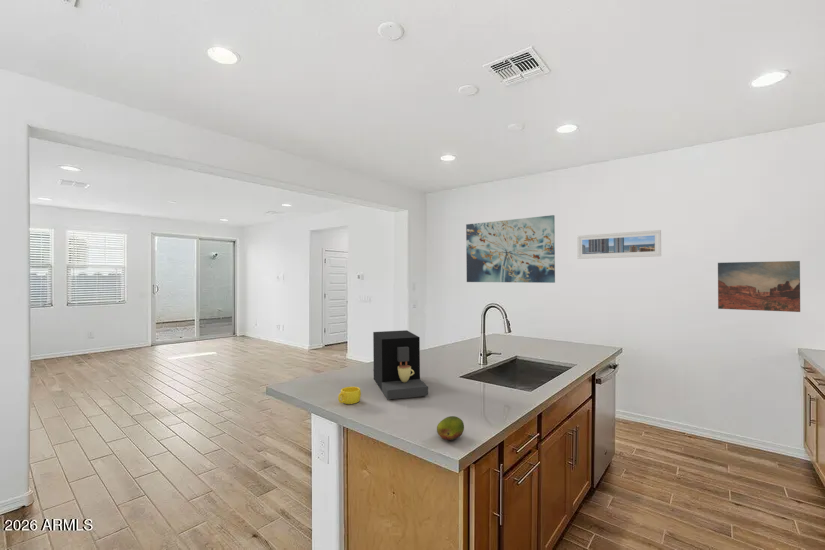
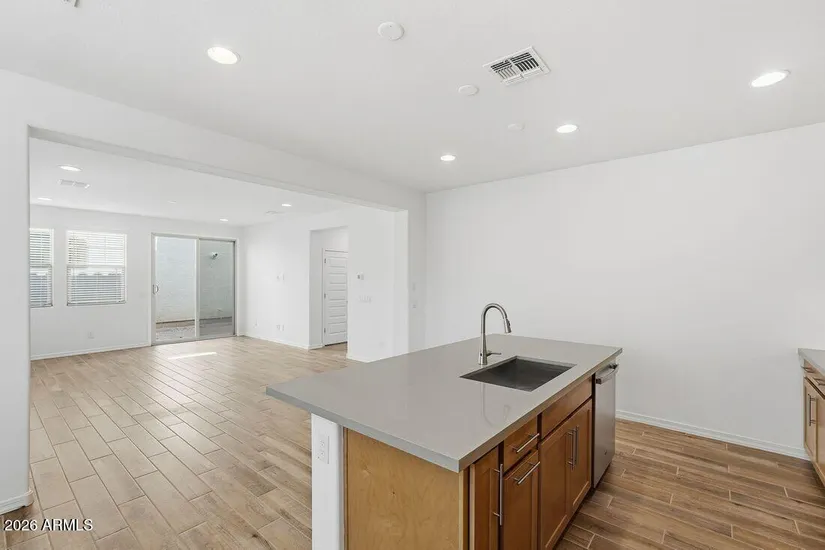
- fruit [436,415,465,441]
- wall art [717,260,801,313]
- cup [337,386,362,405]
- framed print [576,229,662,260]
- coffee maker [372,329,429,400]
- wall art [465,214,556,284]
